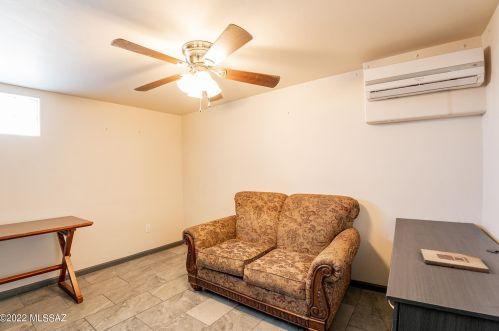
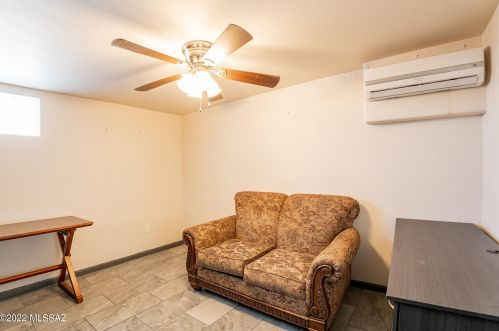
- wooden plaque [420,248,490,274]
